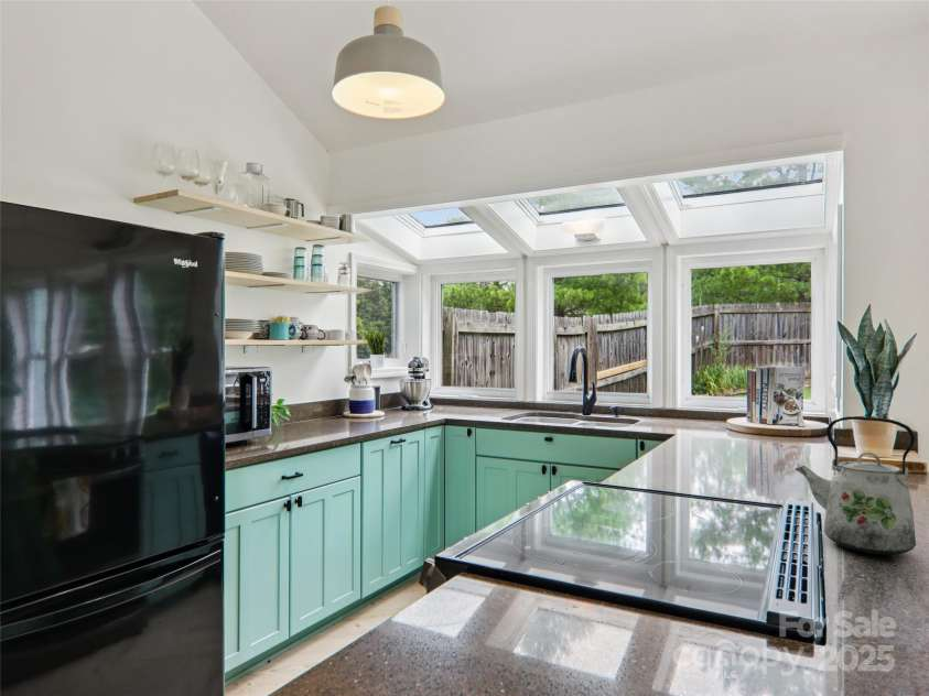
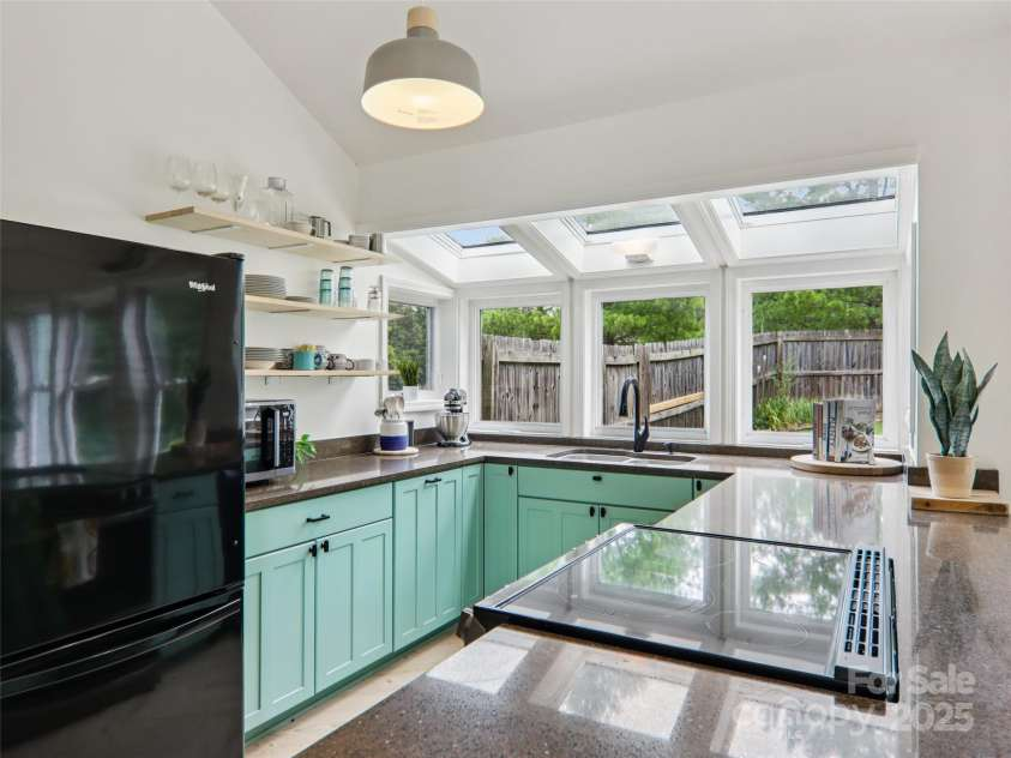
- kettle [793,415,917,556]
